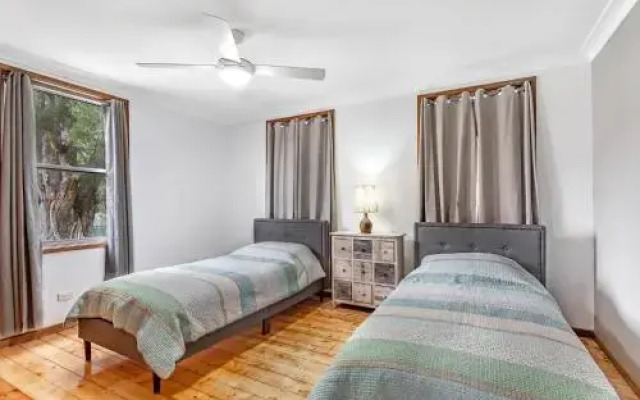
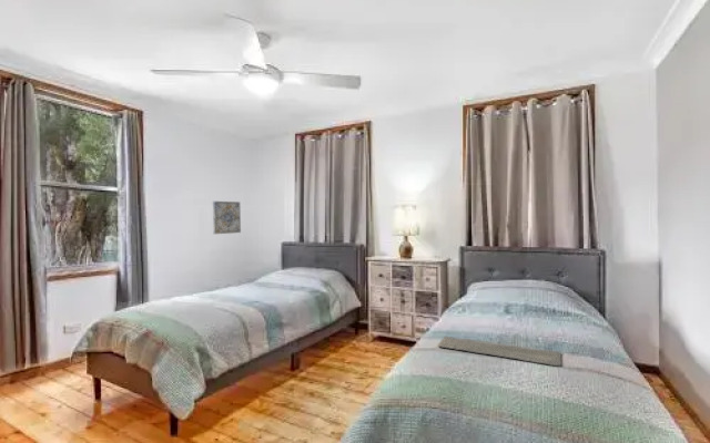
+ bath mat [437,336,562,367]
+ wall art [212,200,242,235]
